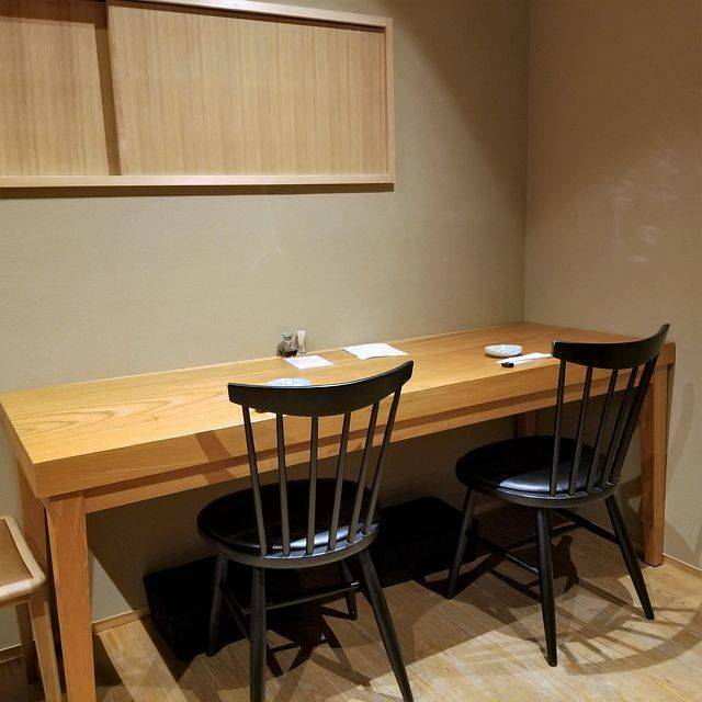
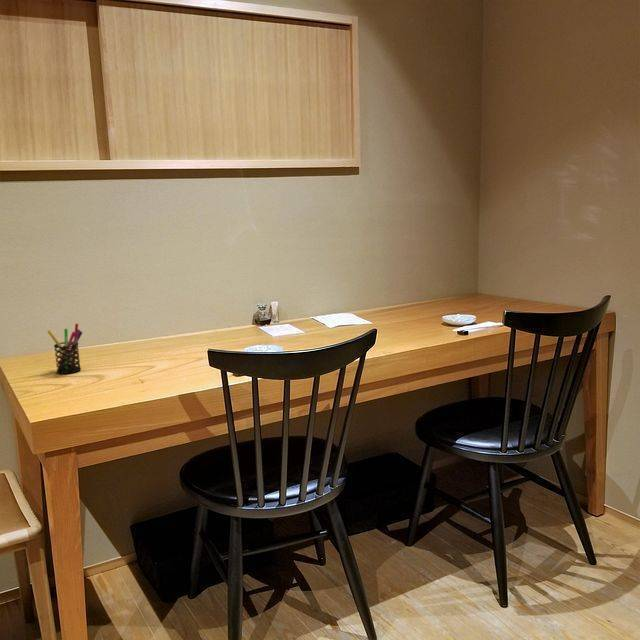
+ pen holder [46,322,83,375]
